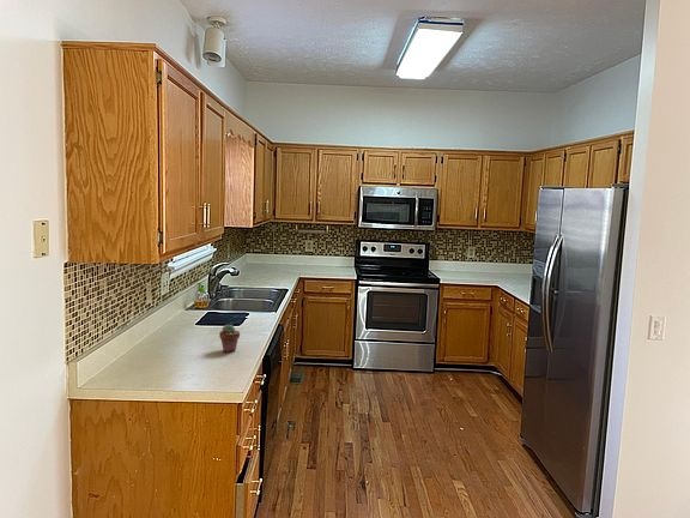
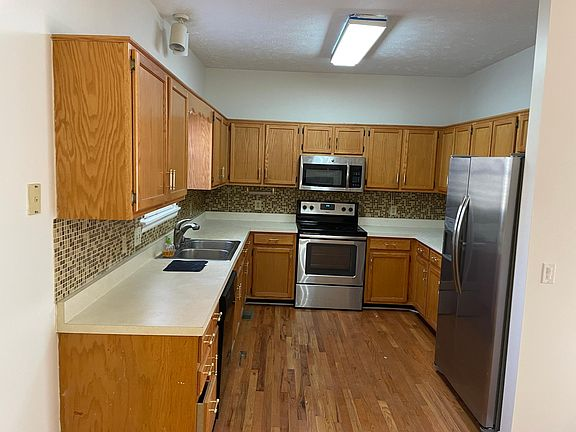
- potted succulent [218,324,241,354]
